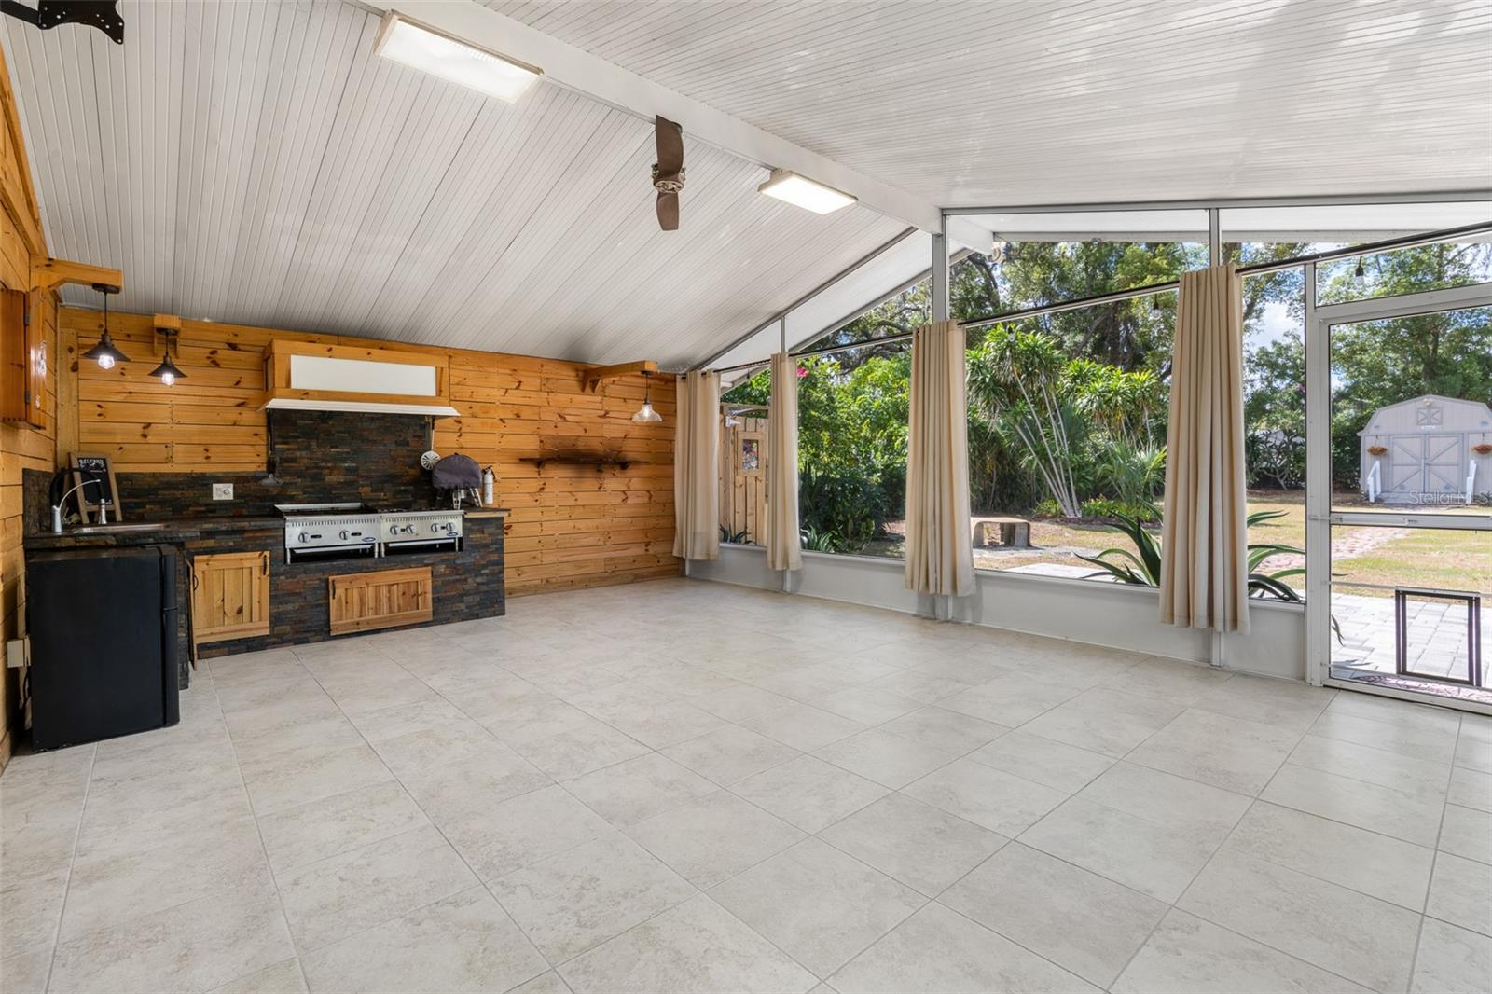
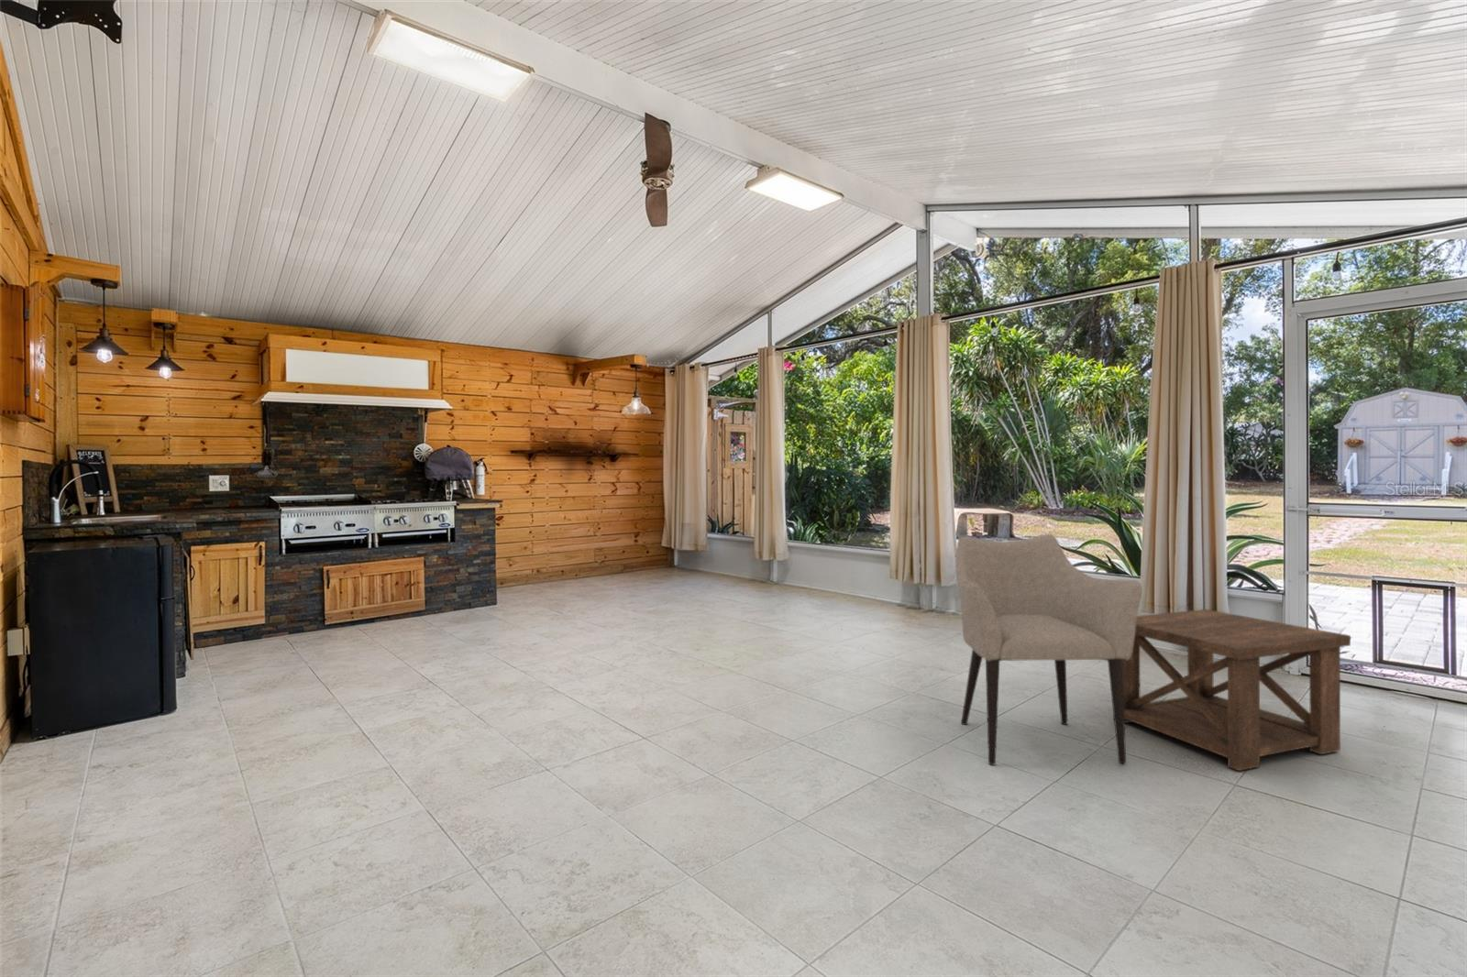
+ side table [1113,608,1351,772]
+ armchair [955,533,1143,767]
